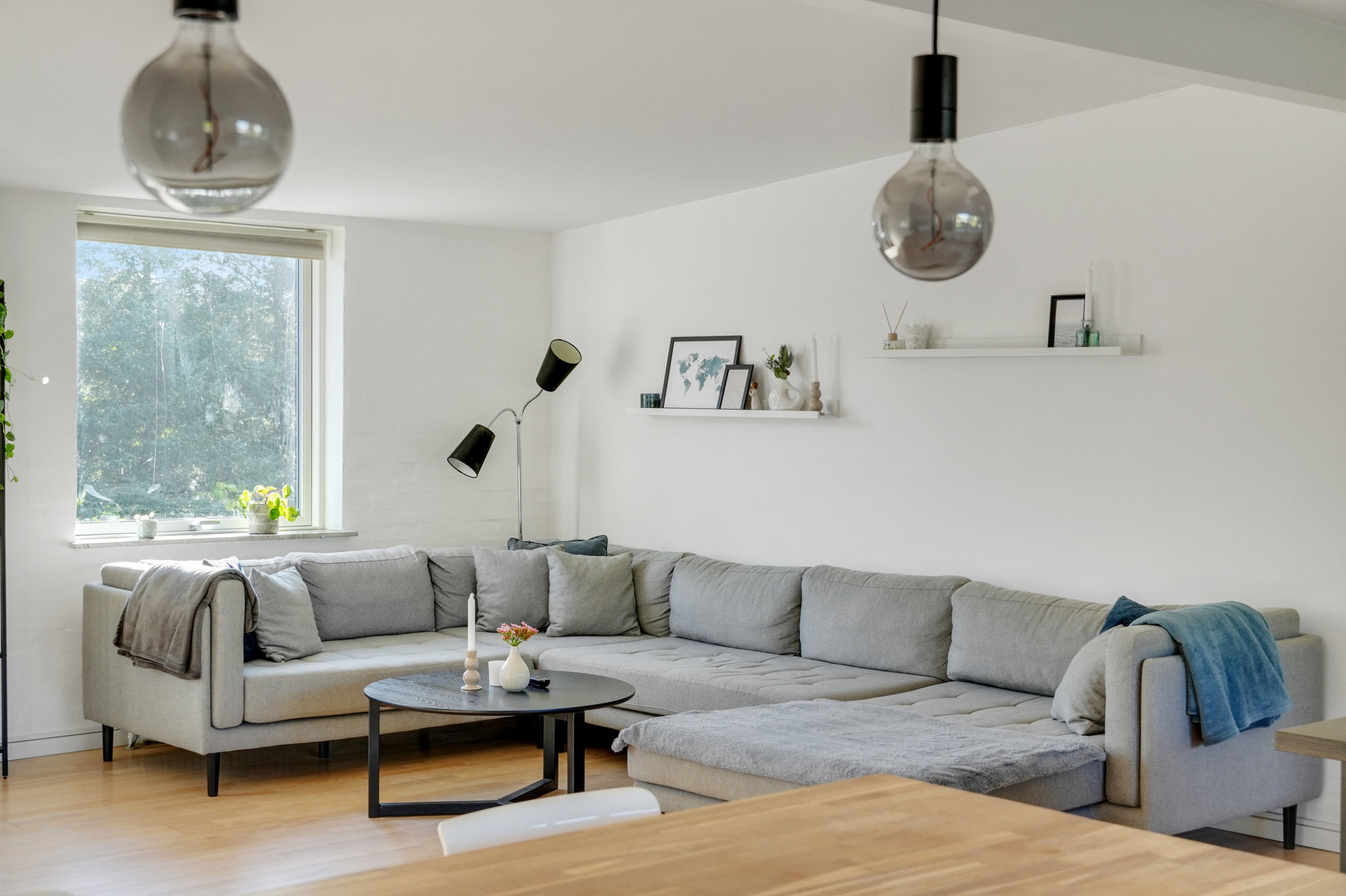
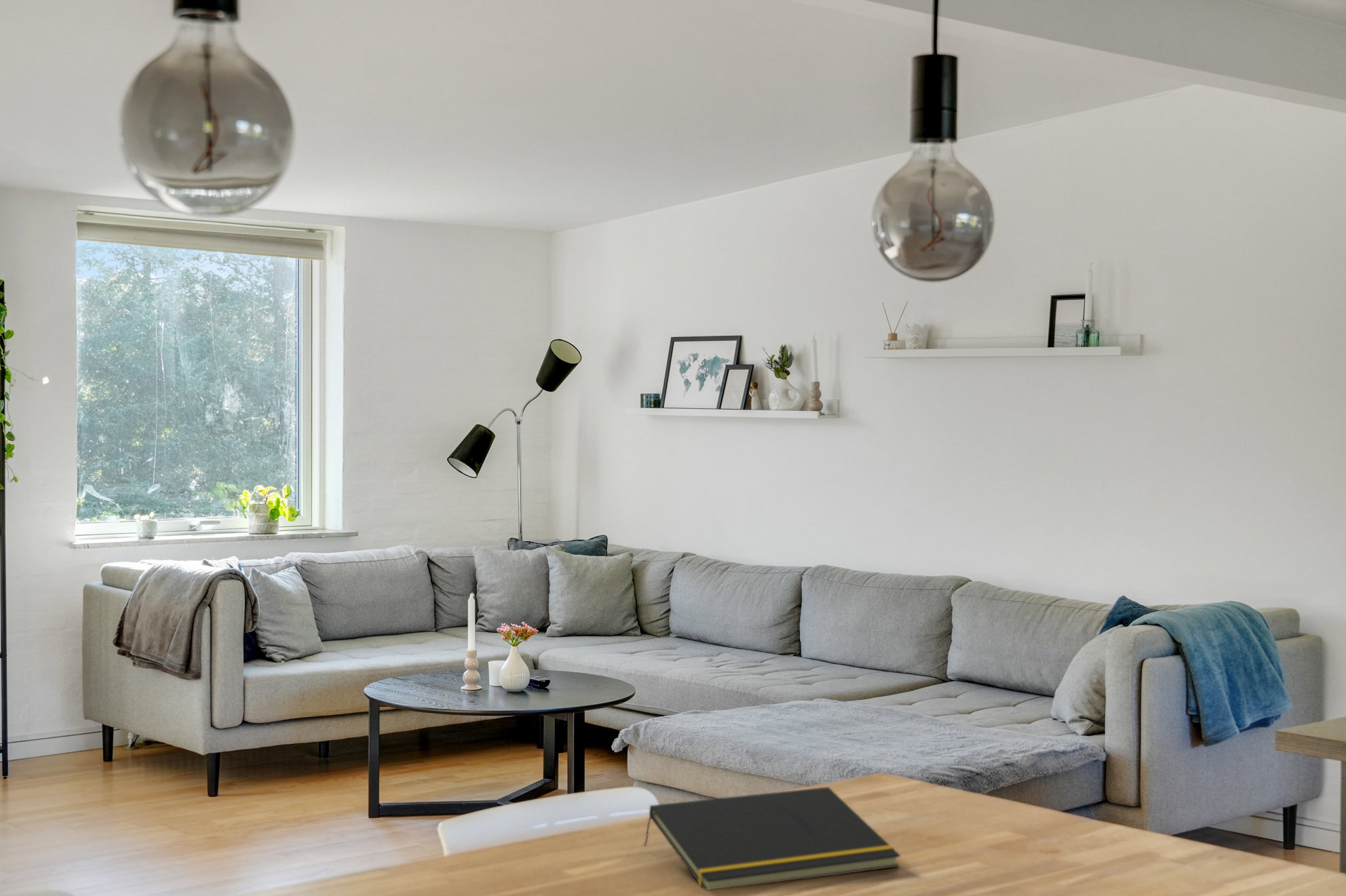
+ notepad [643,786,901,891]
